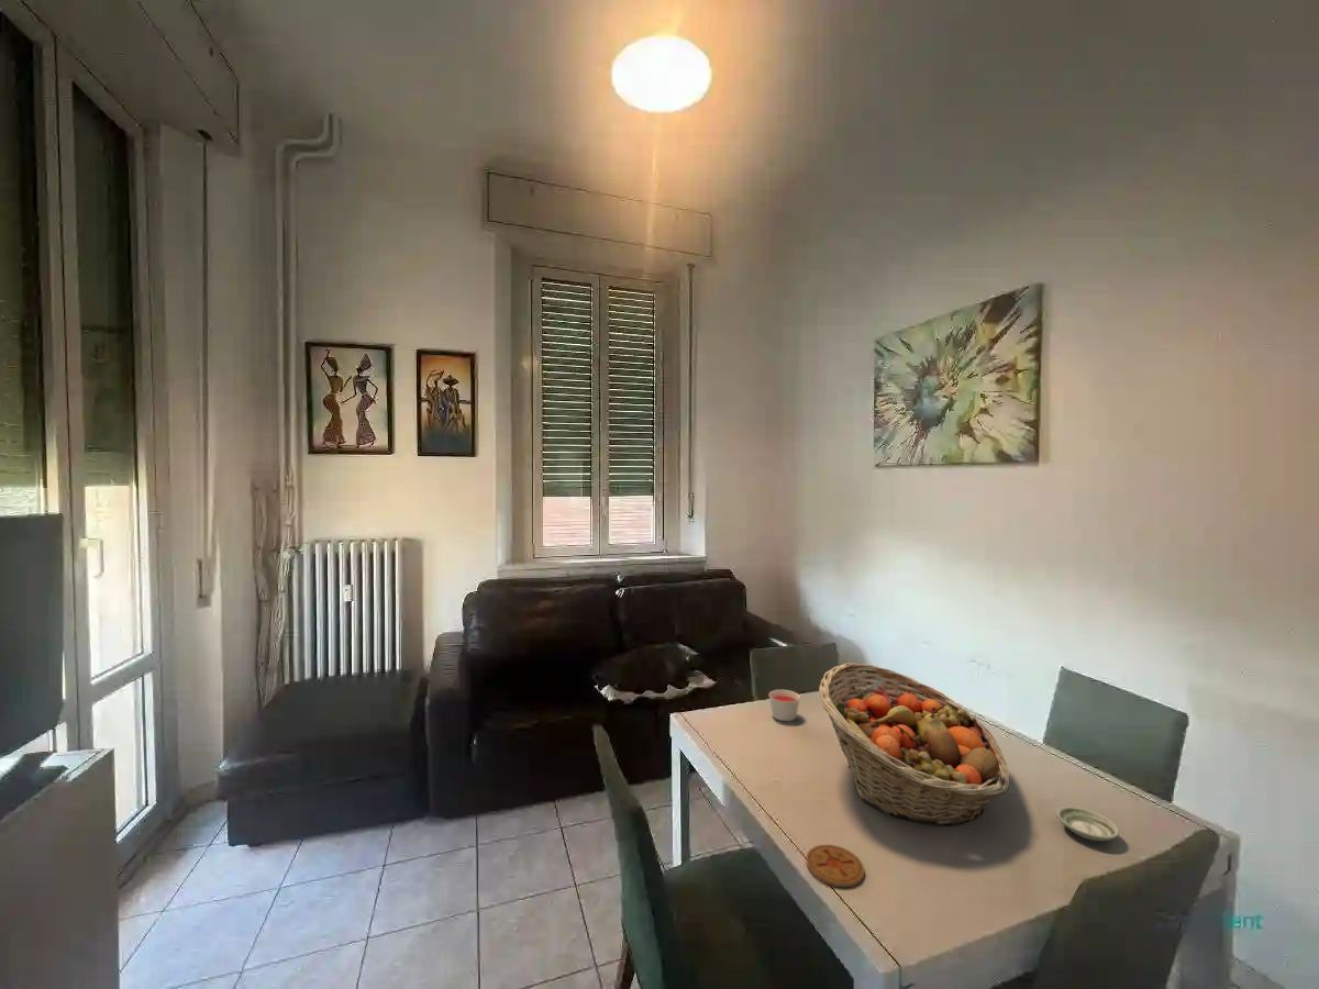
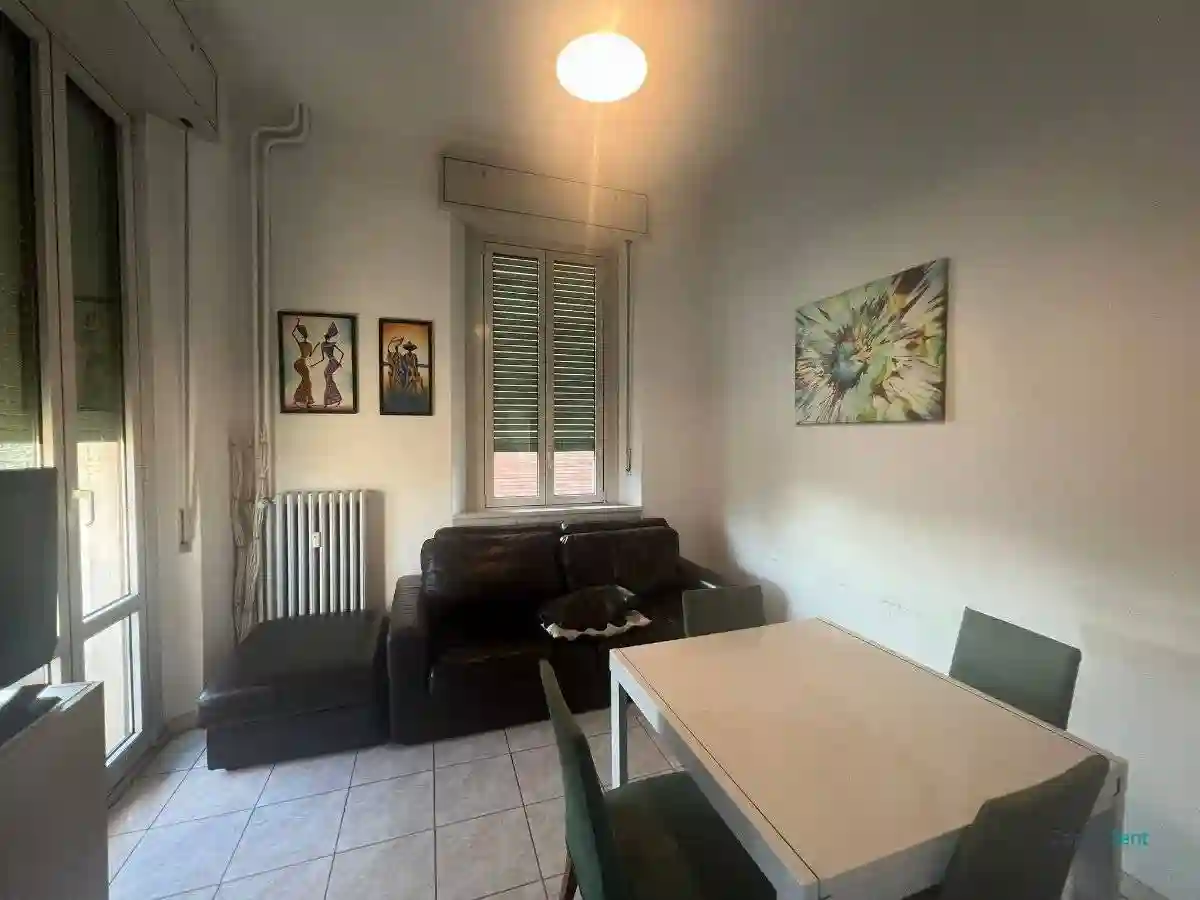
- candle [768,689,801,722]
- coaster [806,844,865,888]
- saucer [1055,805,1120,842]
- fruit basket [818,663,1010,827]
